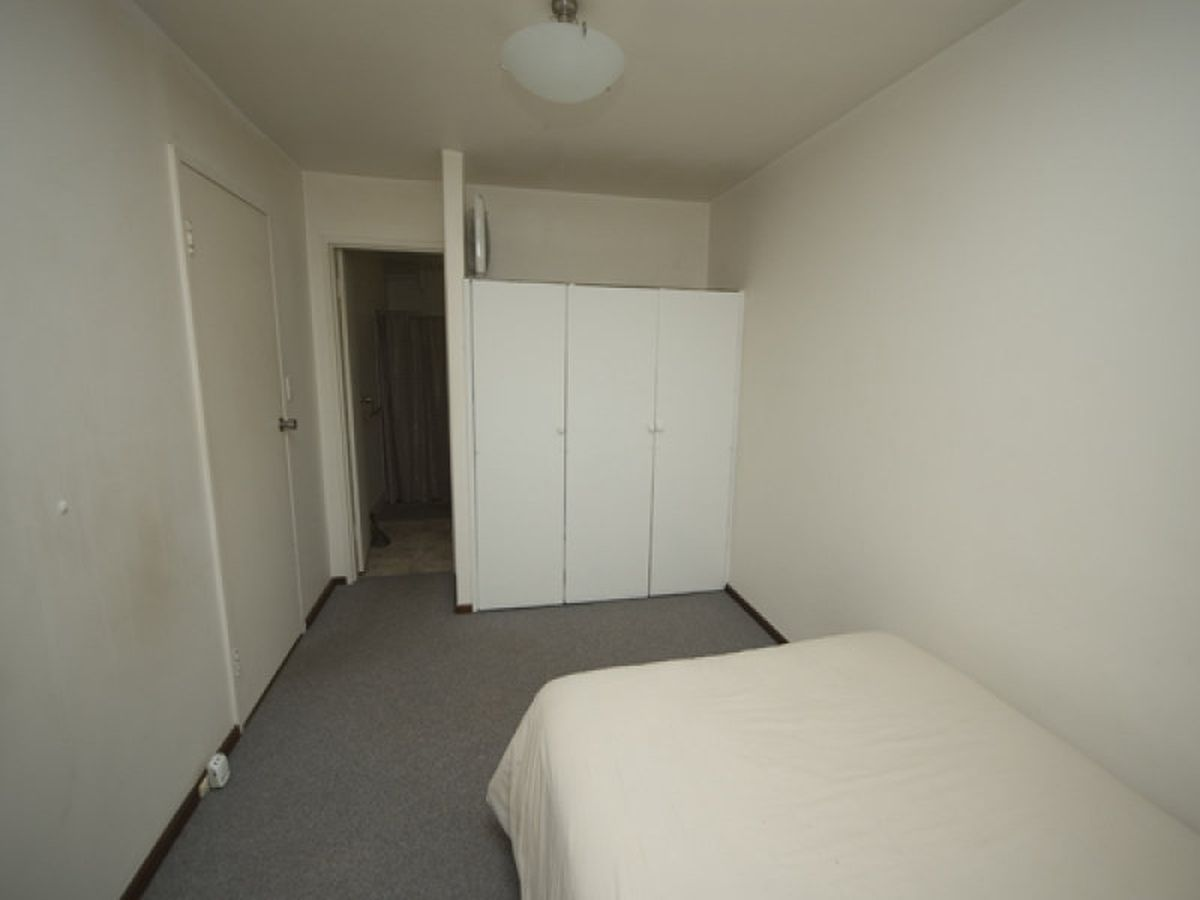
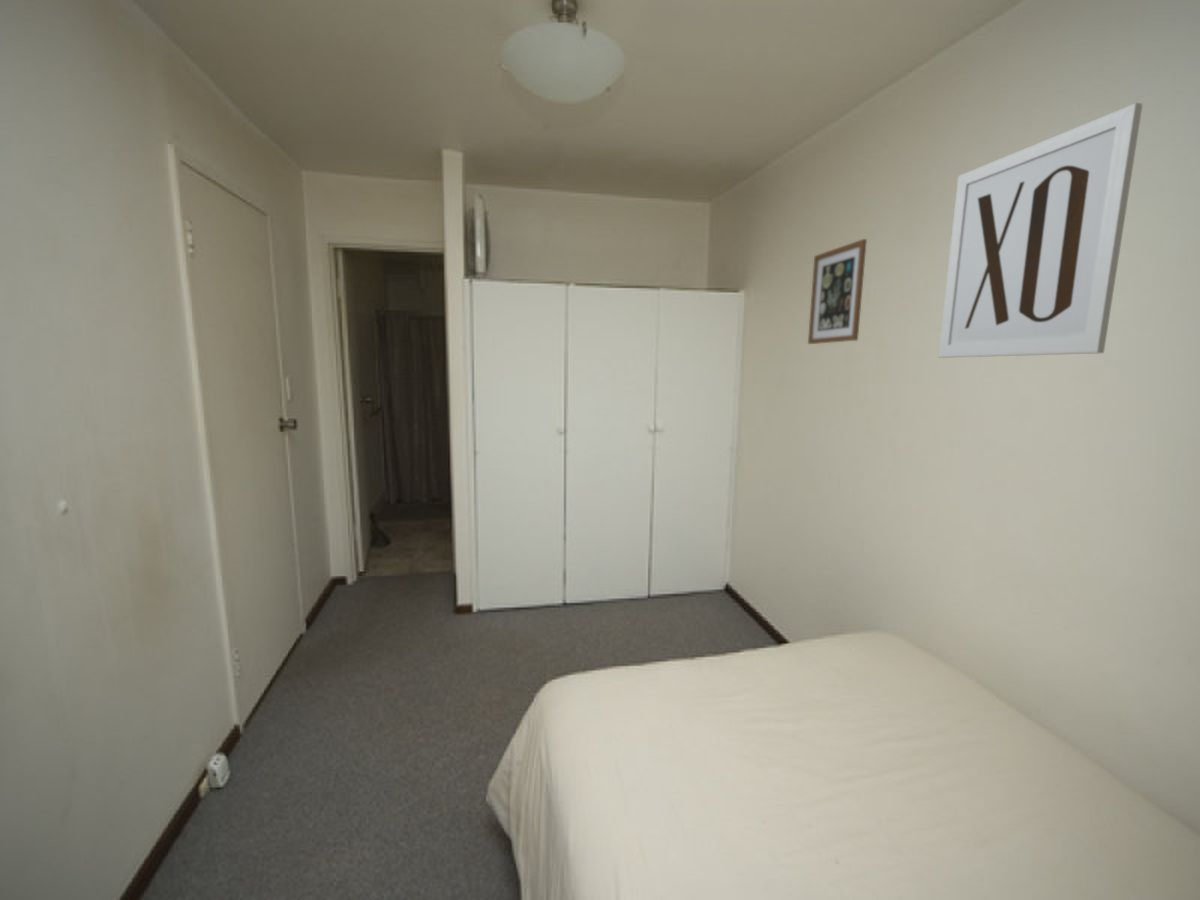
+ wall art [937,102,1143,359]
+ wall art [807,238,868,345]
